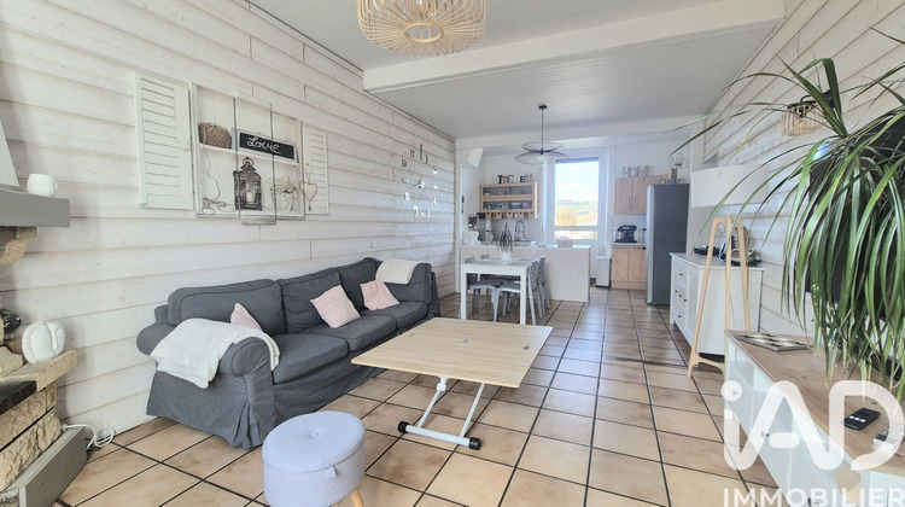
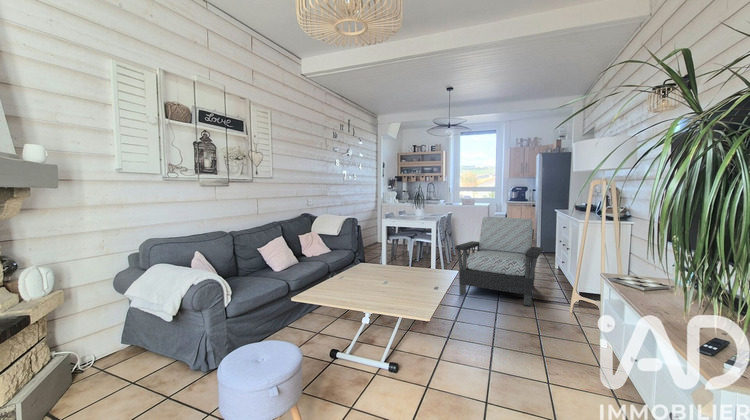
+ armchair [454,216,544,307]
